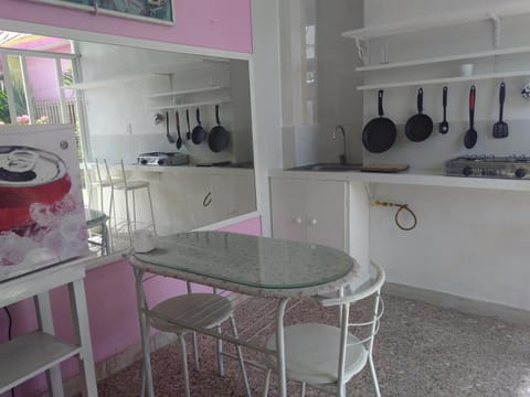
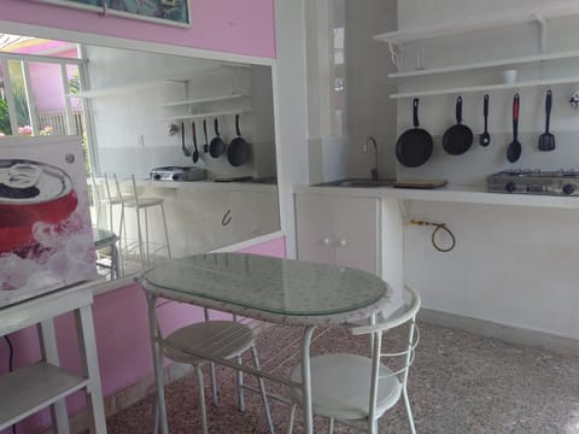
- mug [131,227,157,254]
